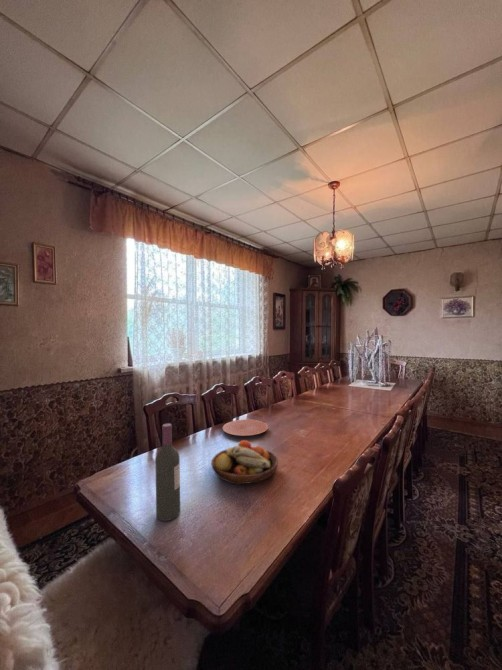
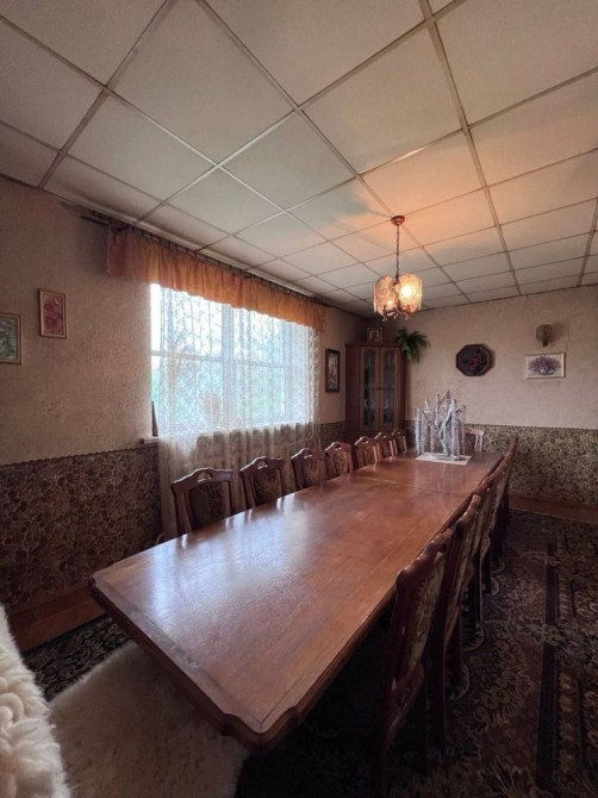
- plate [222,419,269,437]
- wine bottle [154,423,181,522]
- fruit bowl [210,439,279,485]
